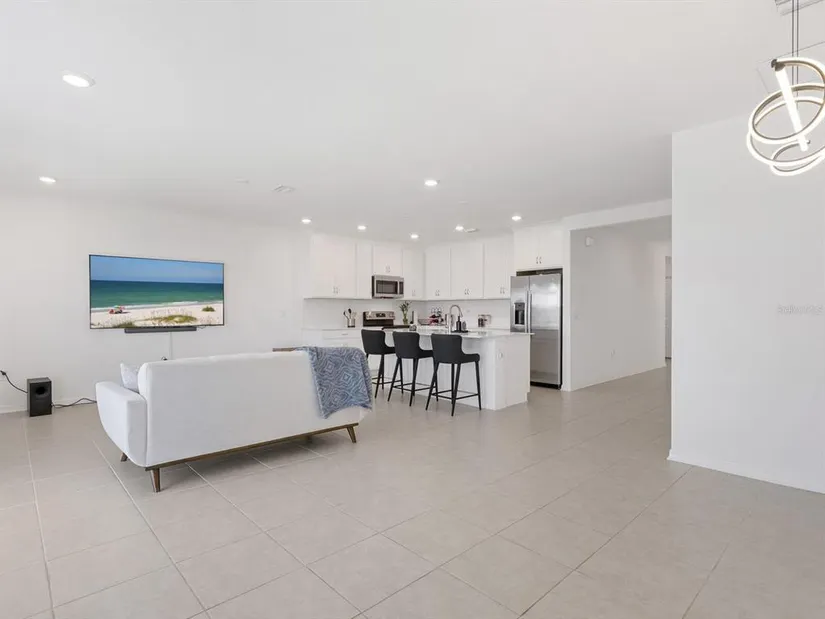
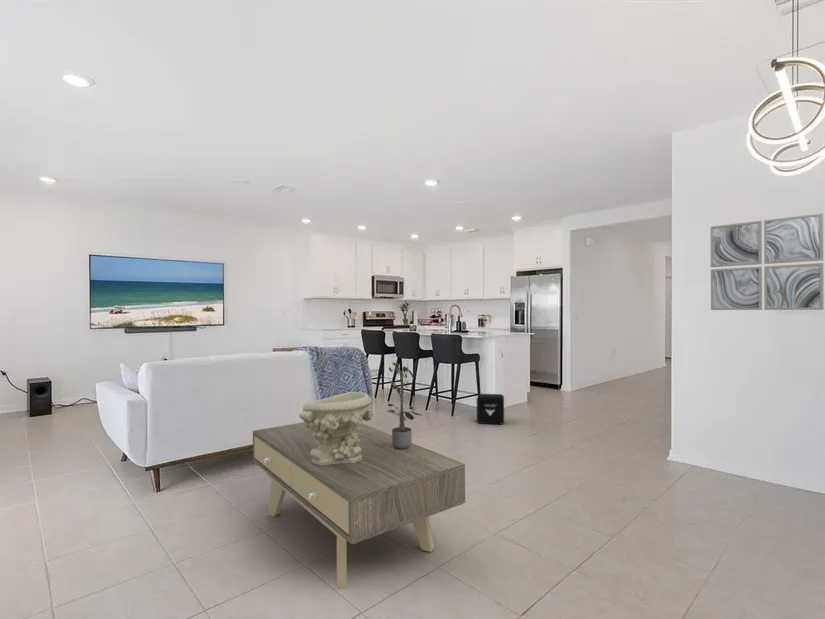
+ air purifier [476,393,505,425]
+ coffee table [252,421,466,590]
+ potted plant [386,359,424,449]
+ wall art [709,212,825,311]
+ decorative bowl [298,391,374,466]
